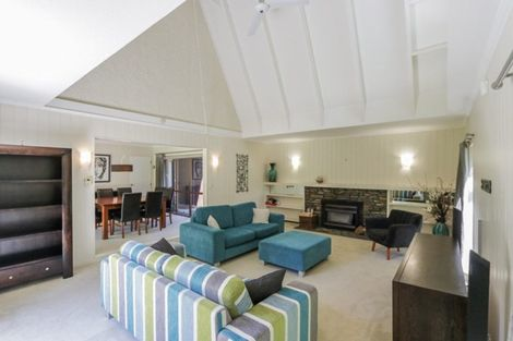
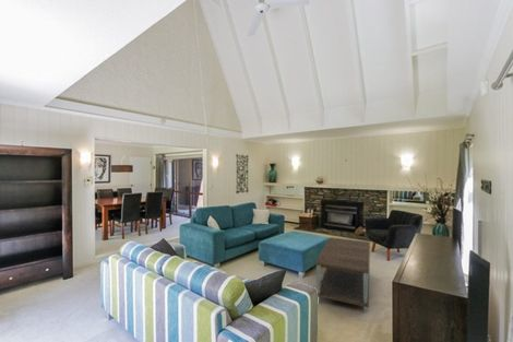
+ coffee table [314,236,371,314]
